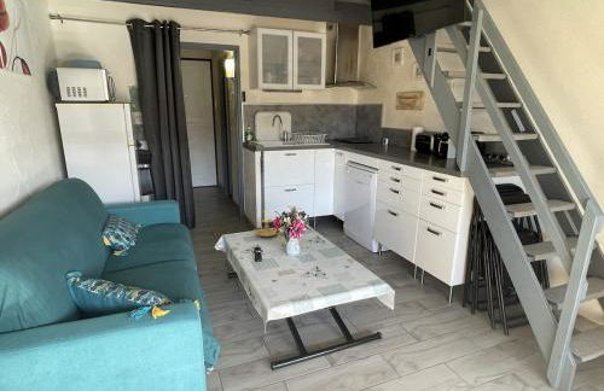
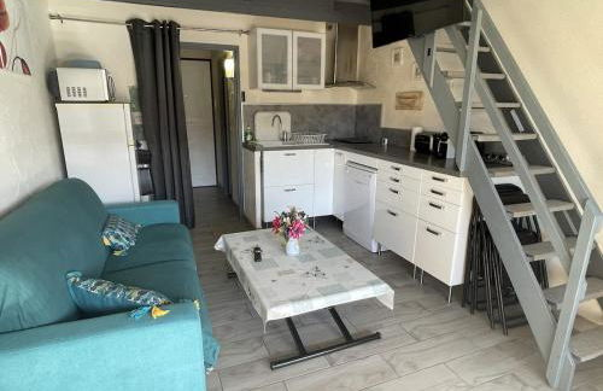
- candle holder [252,208,278,238]
